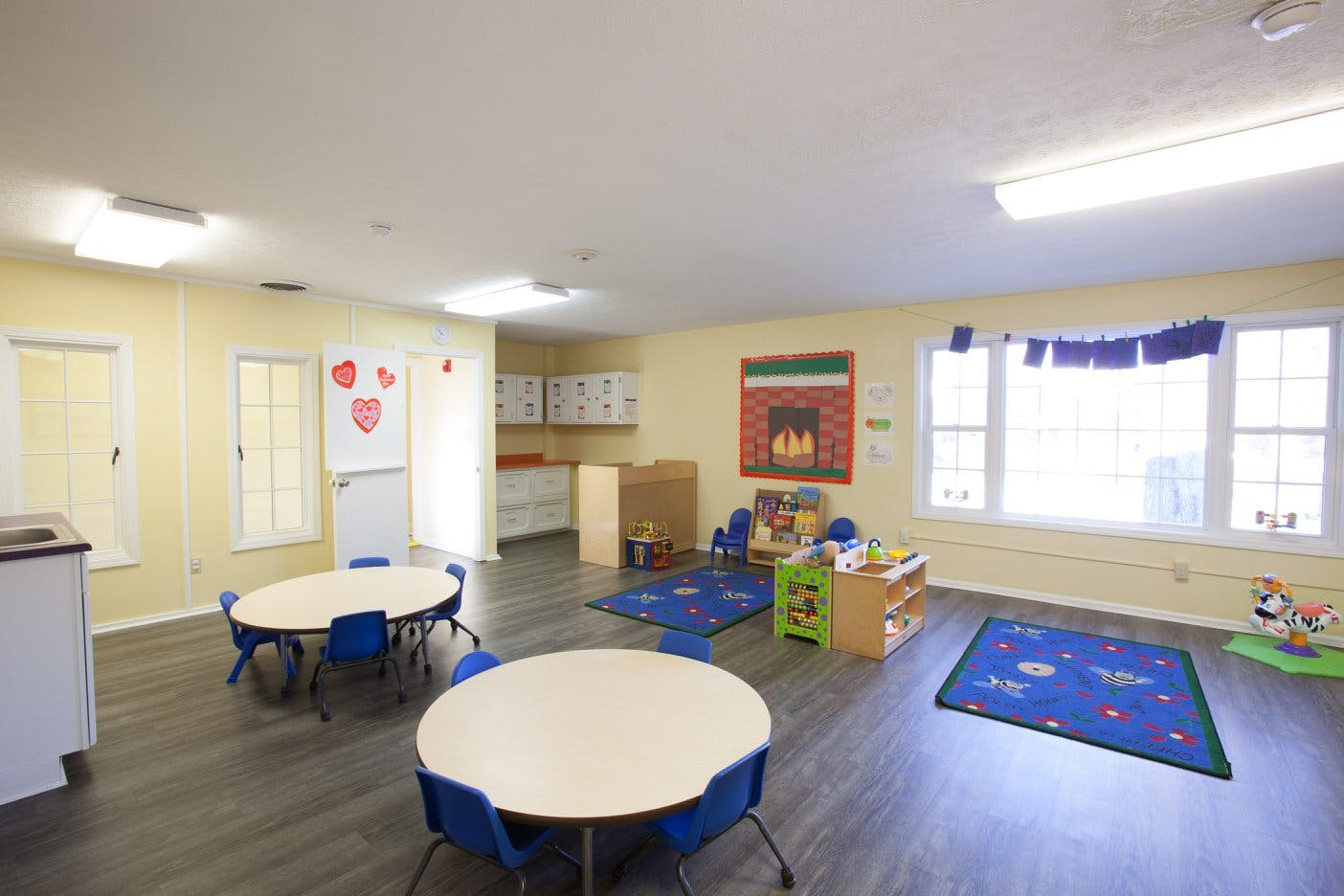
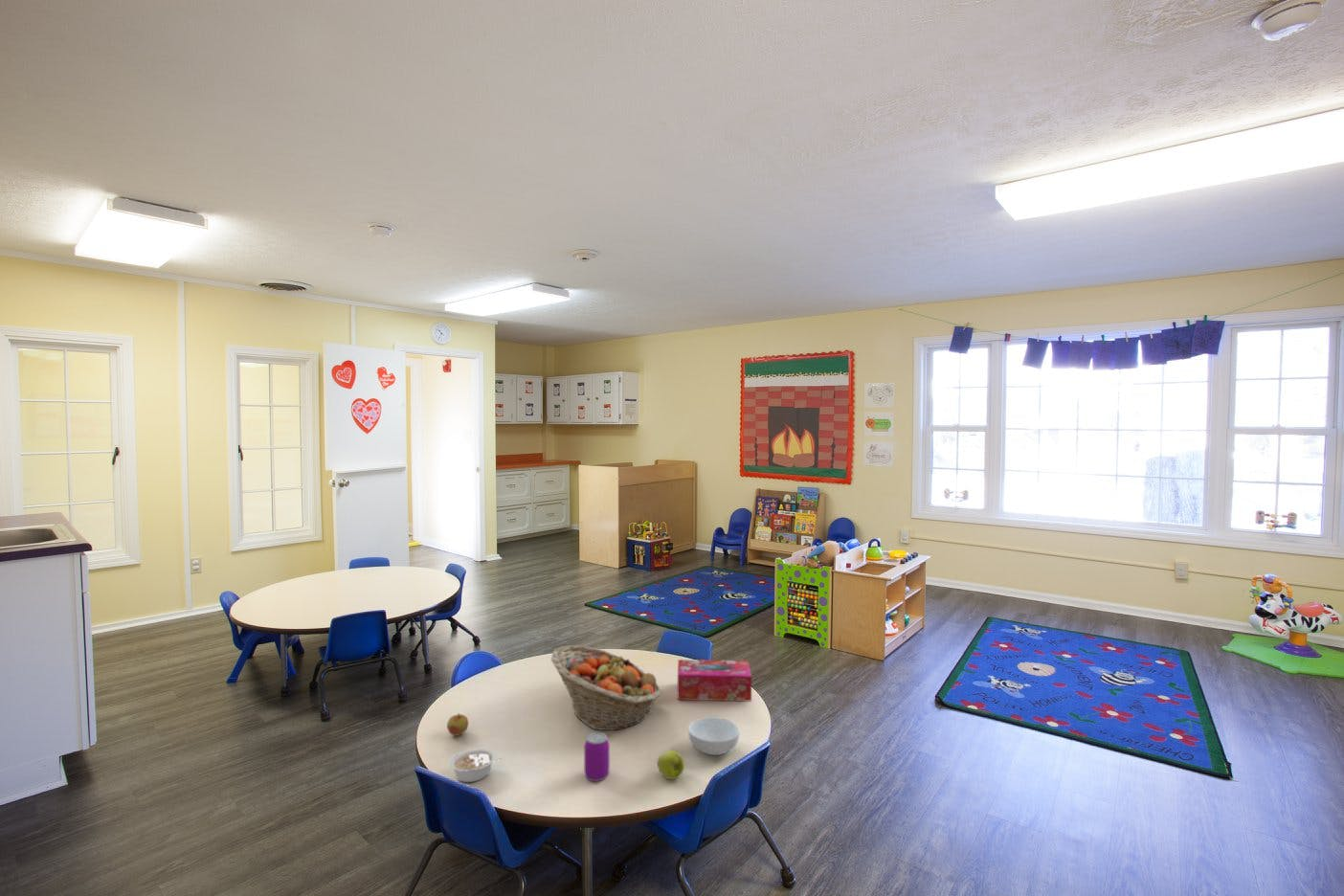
+ apple [657,750,685,780]
+ legume [449,748,503,783]
+ fruit basket [550,644,662,731]
+ tissue box [677,659,752,702]
+ apple [446,712,469,737]
+ beverage can [583,731,611,782]
+ cereal bowl [687,716,740,756]
